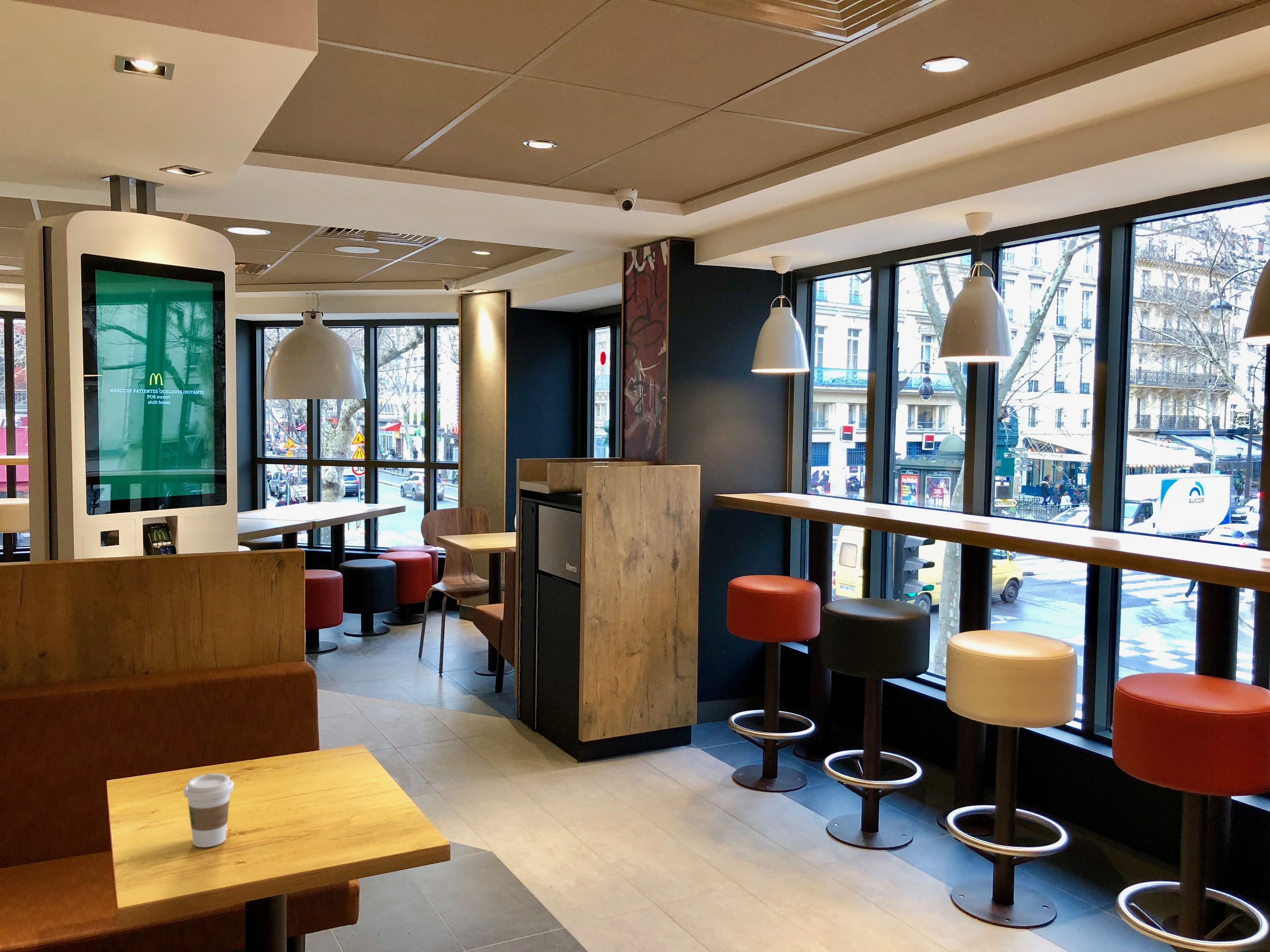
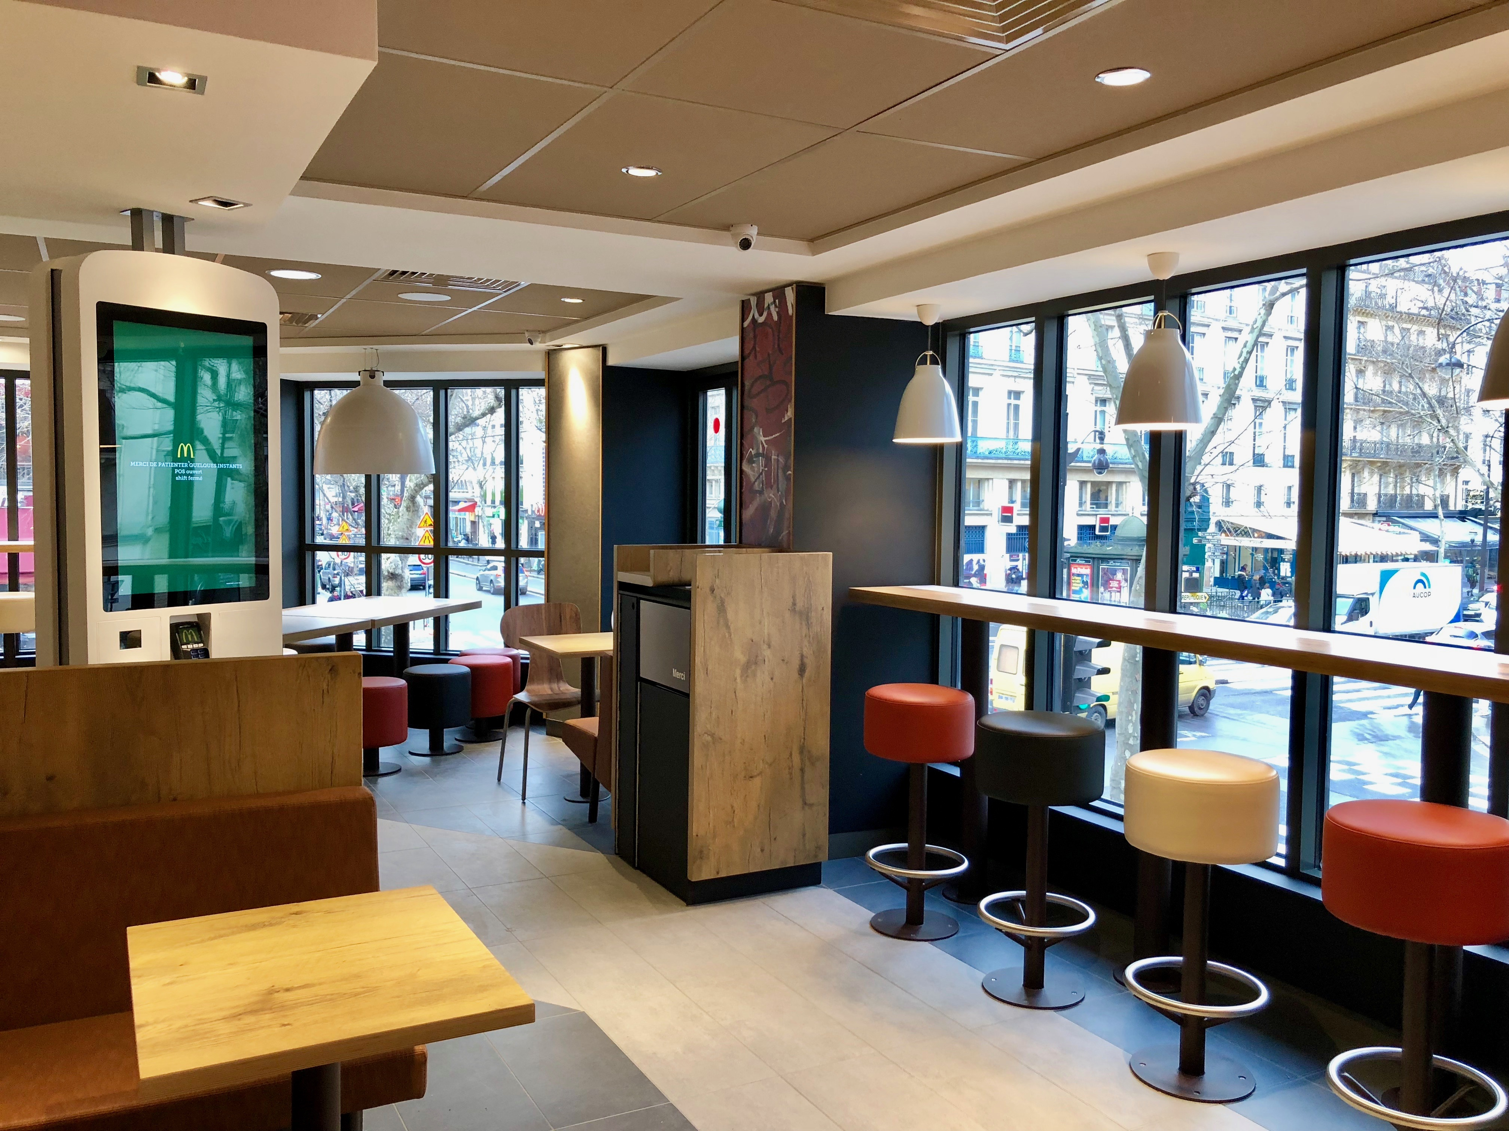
- coffee cup [183,773,234,847]
